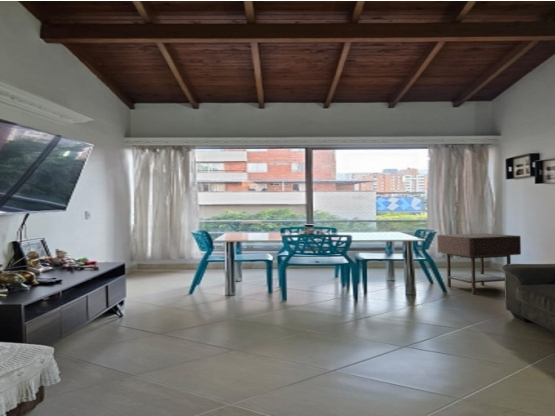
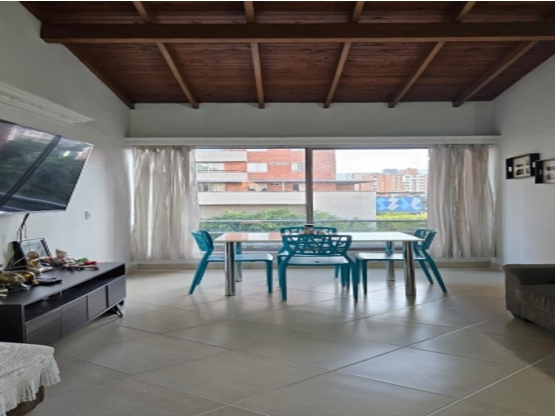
- side table [436,232,522,295]
